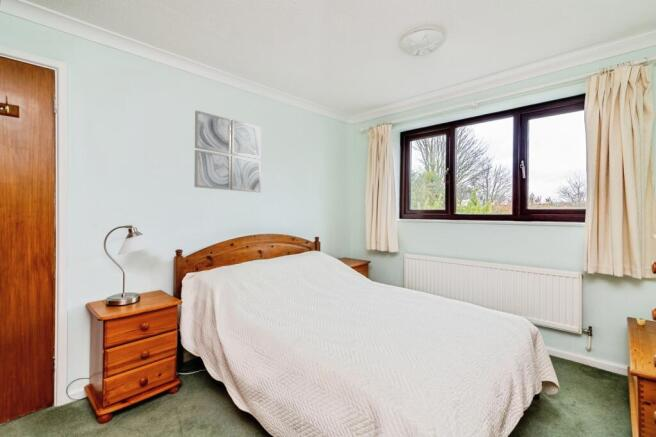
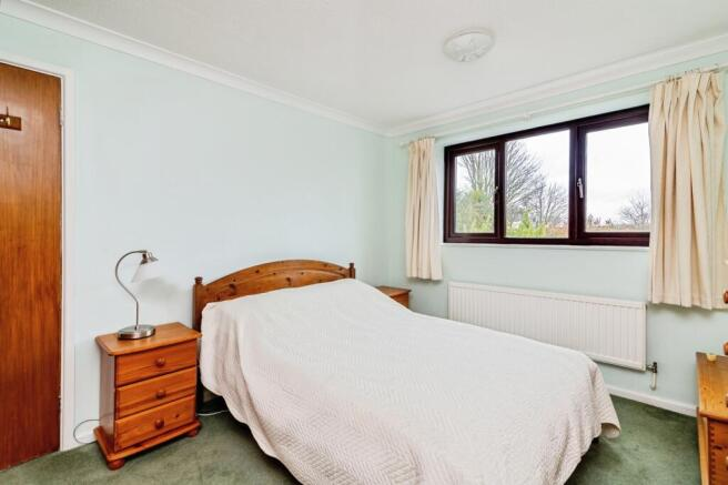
- wall art [194,109,262,193]
